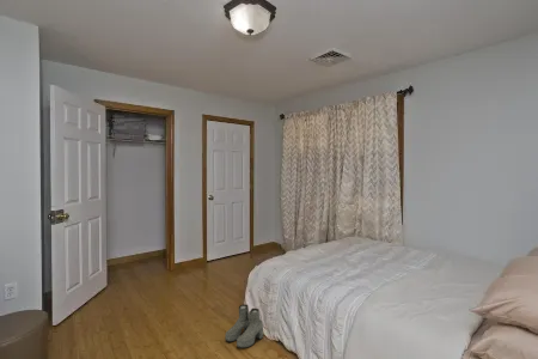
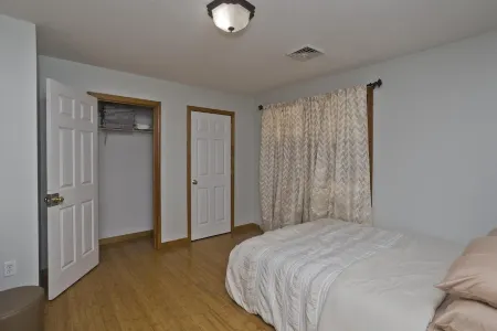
- boots [224,304,264,349]
